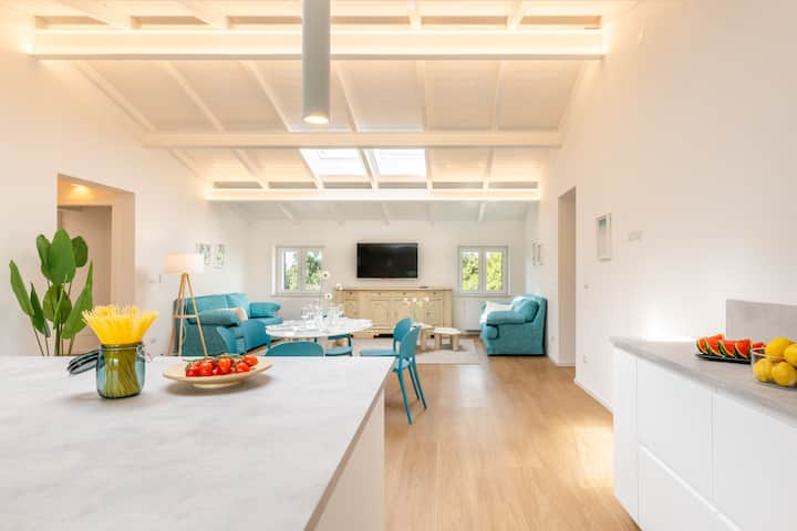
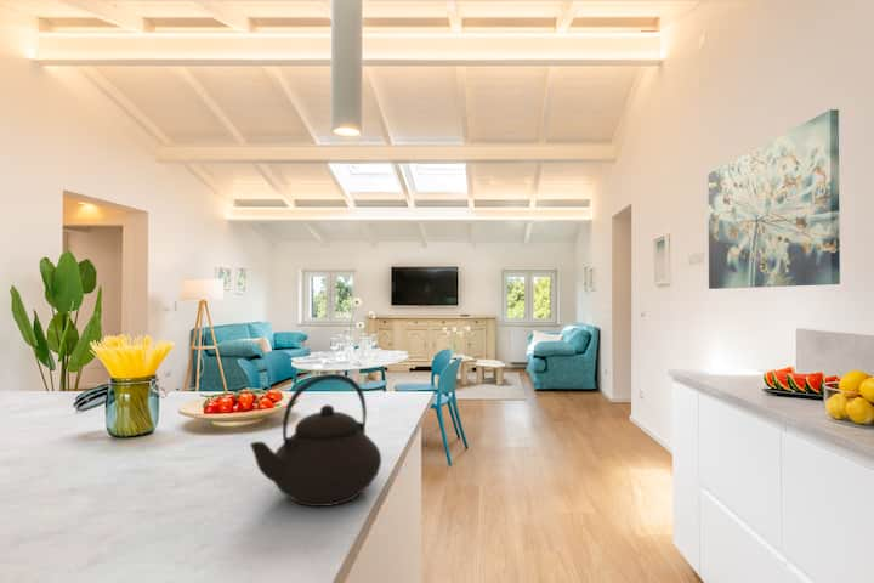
+ teapot [249,373,382,508]
+ wall art [708,108,841,290]
